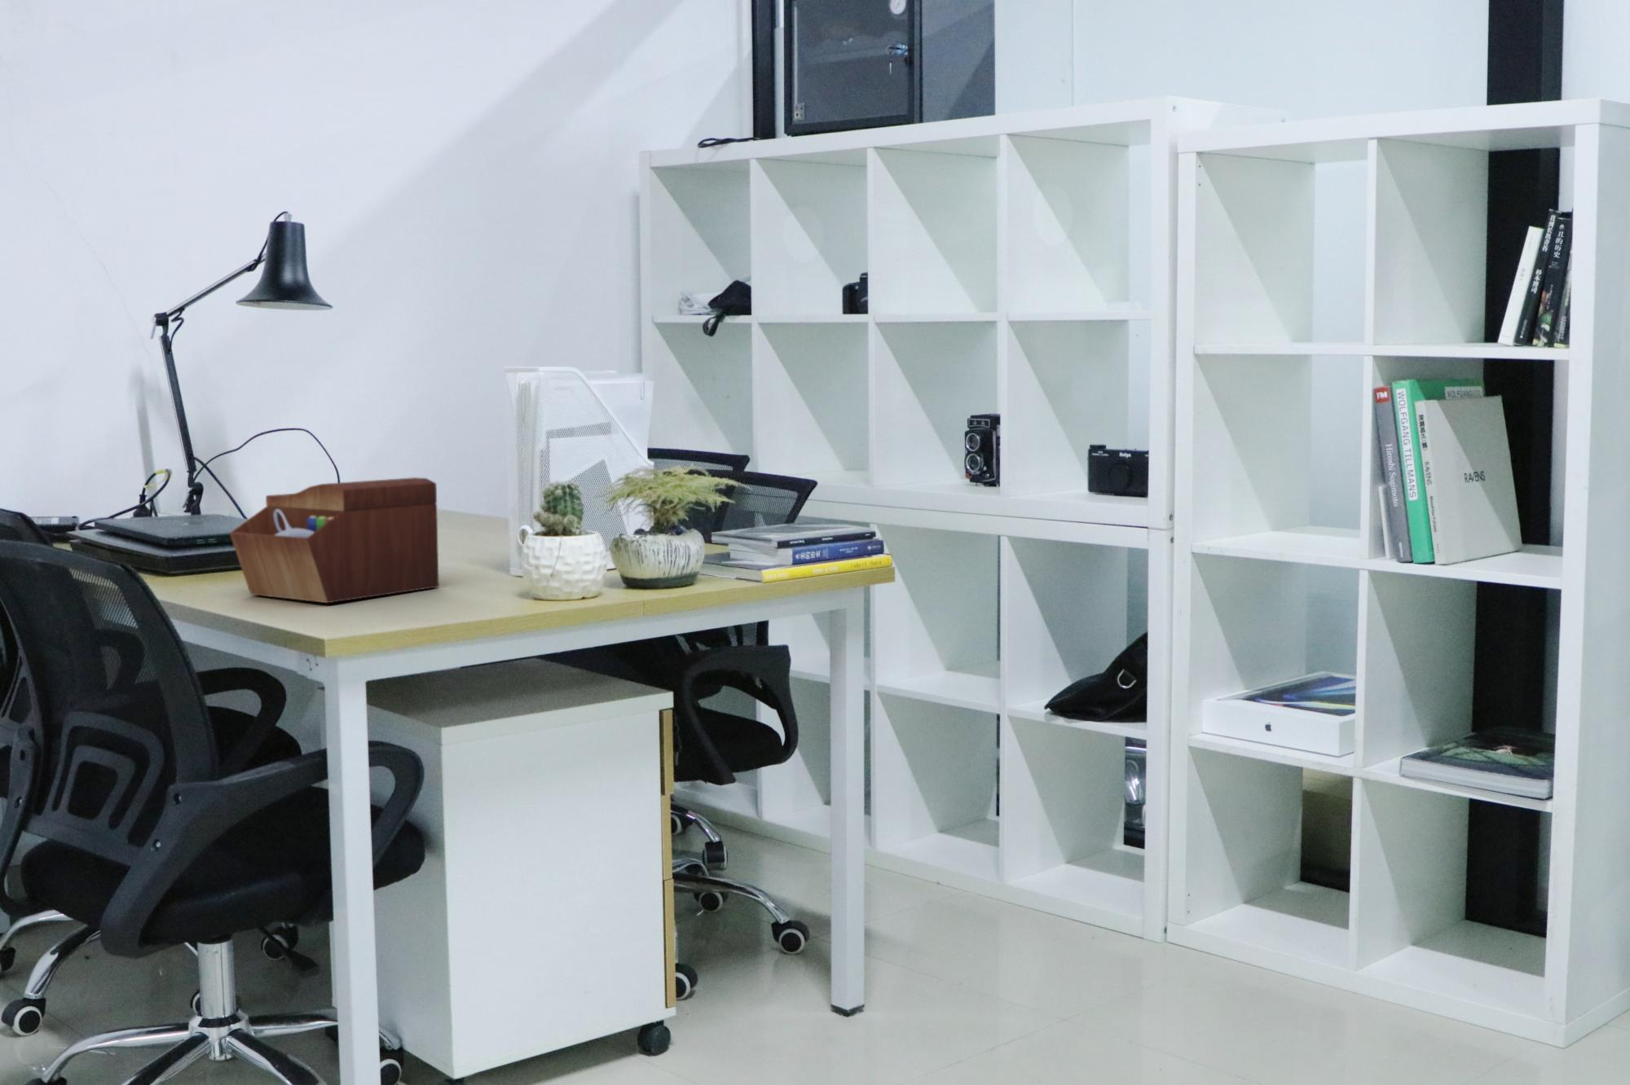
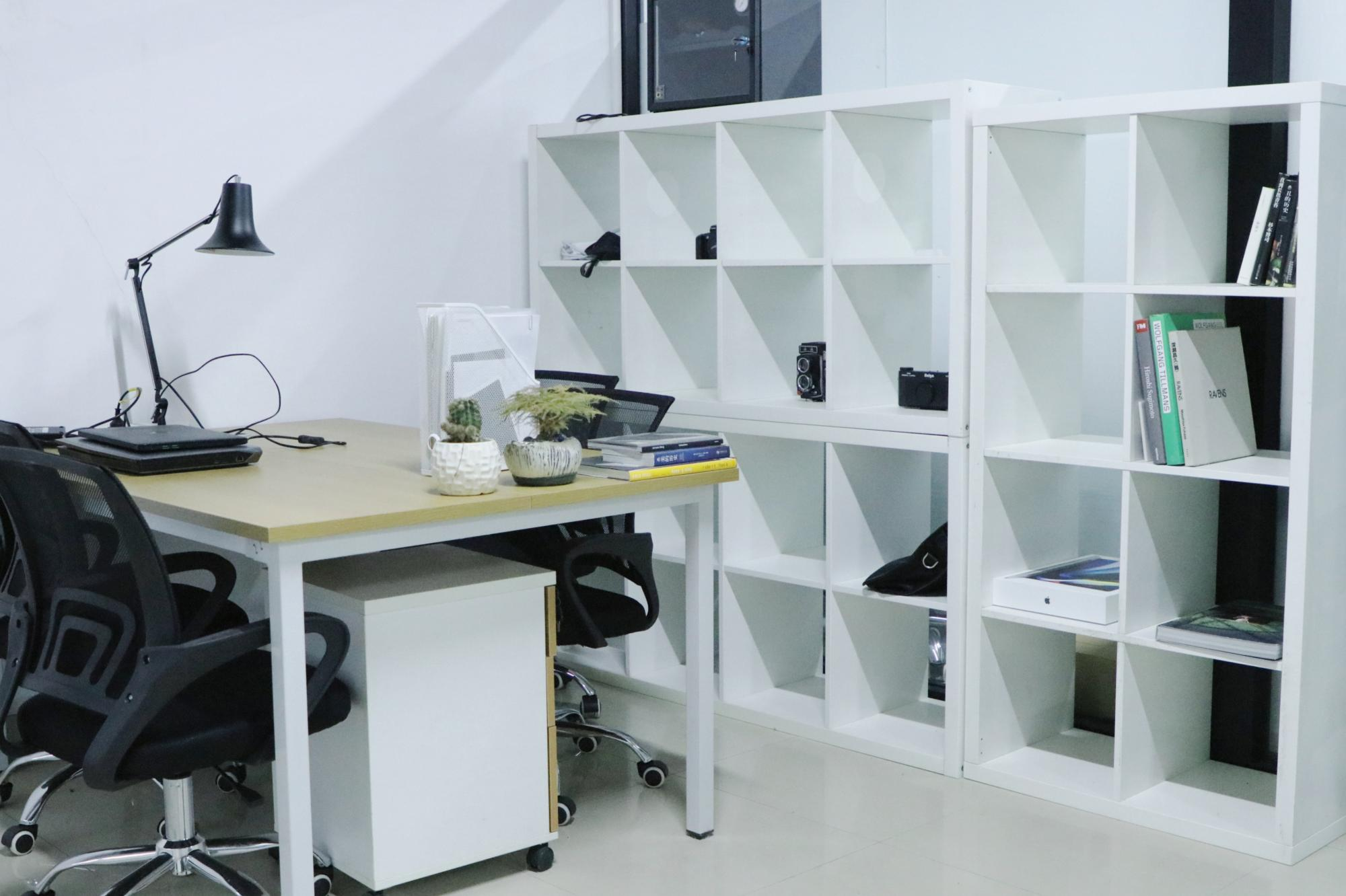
- sewing box [229,477,440,603]
